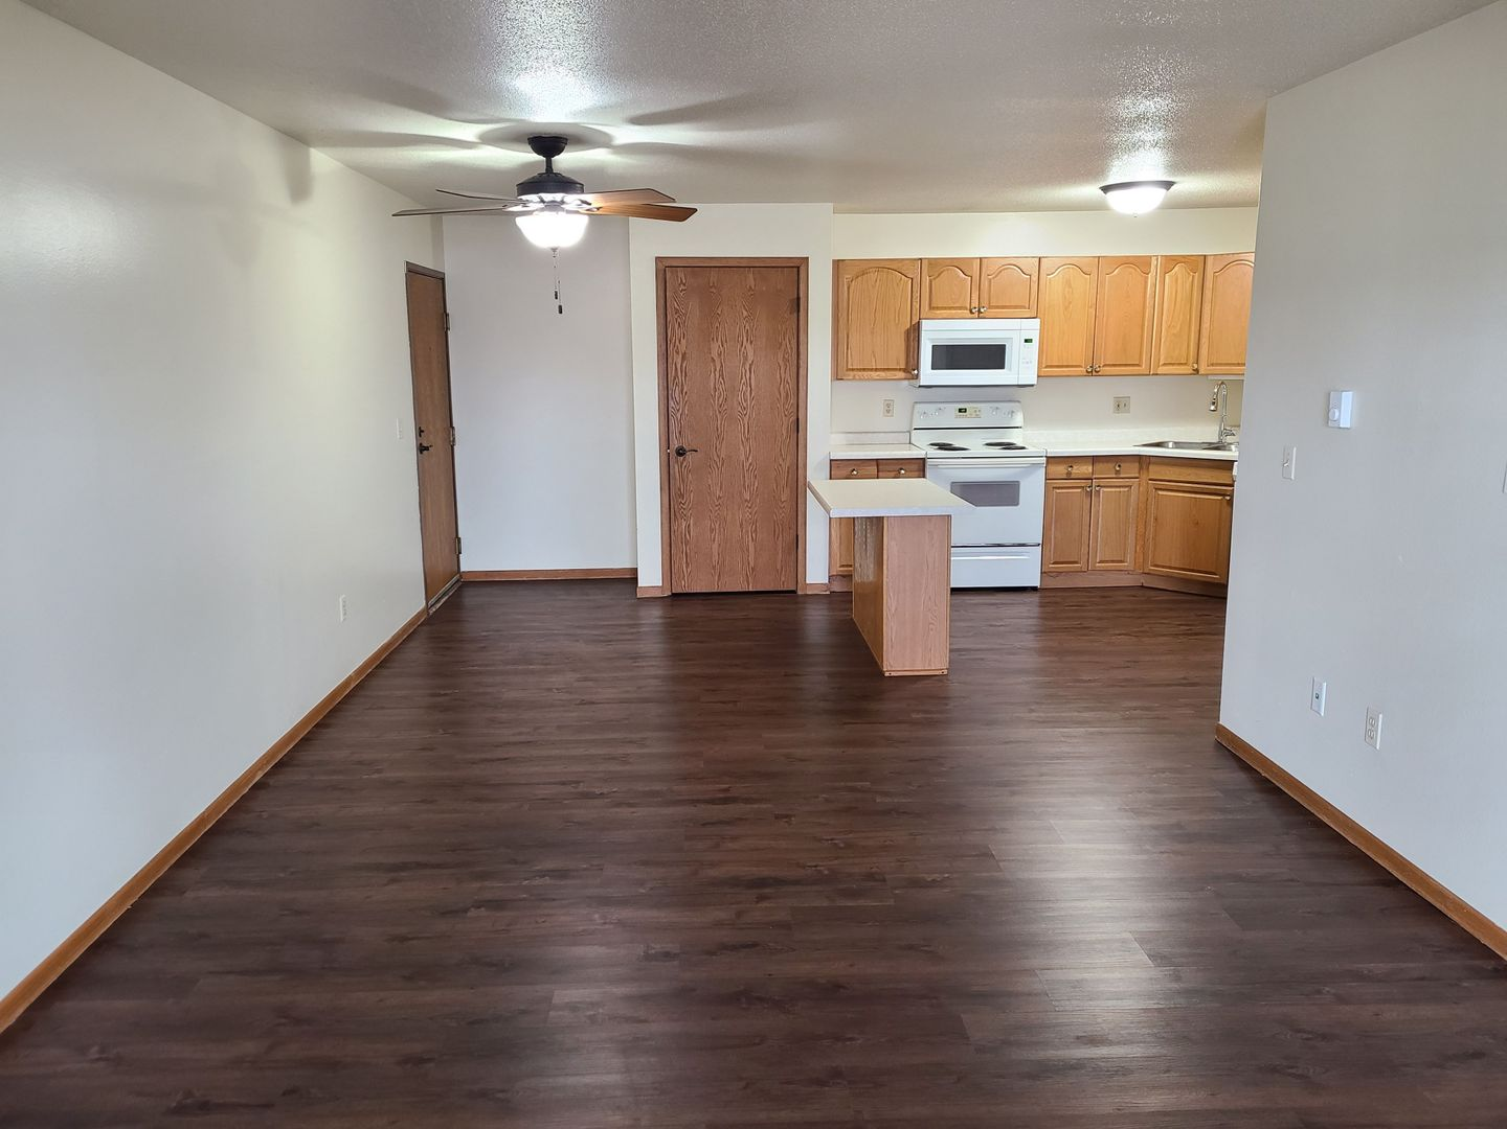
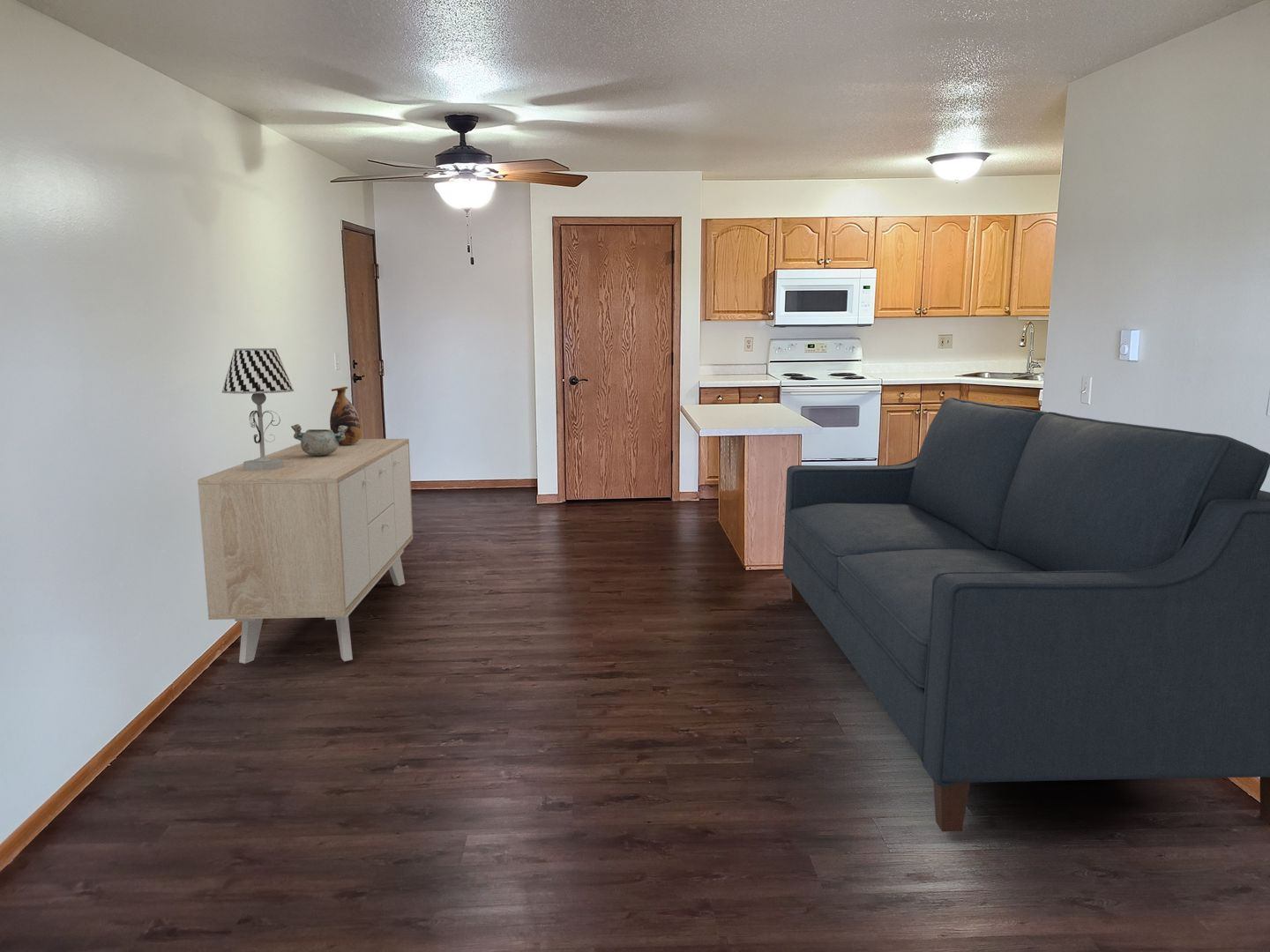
+ sofa [782,397,1270,832]
+ decorative bowl [290,423,347,456]
+ table lamp [221,347,295,471]
+ sideboard [197,438,414,665]
+ vase [329,386,362,445]
